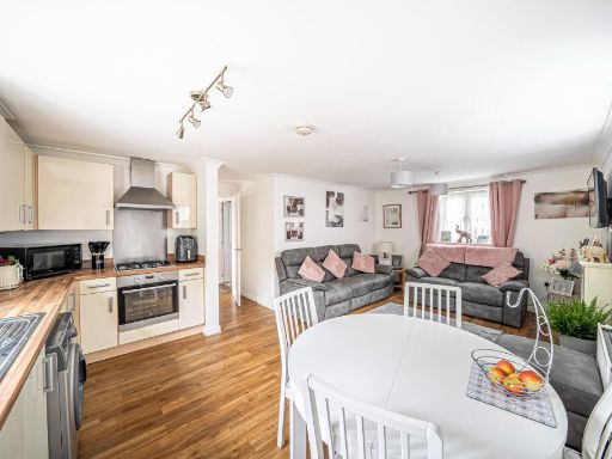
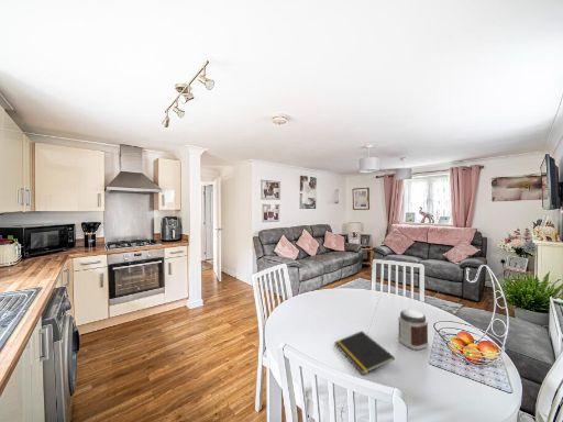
+ notepad [333,330,396,376]
+ jar [397,309,430,351]
